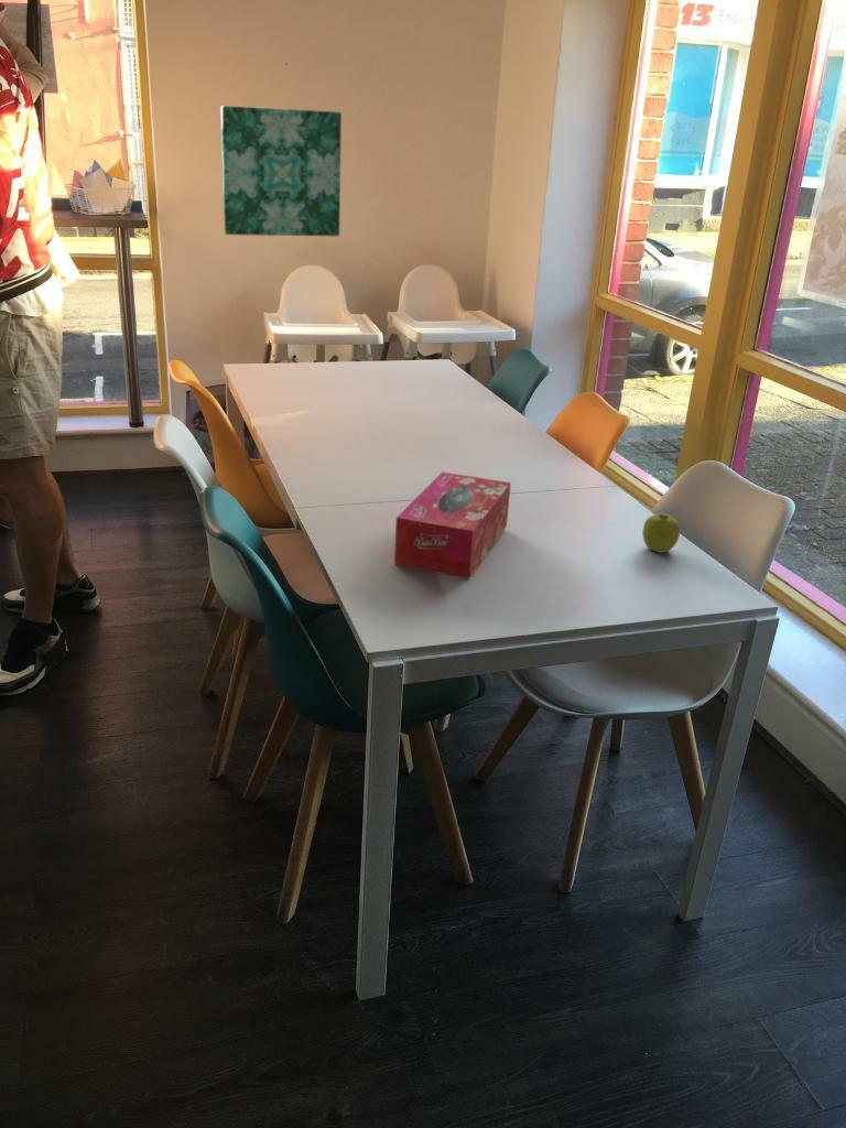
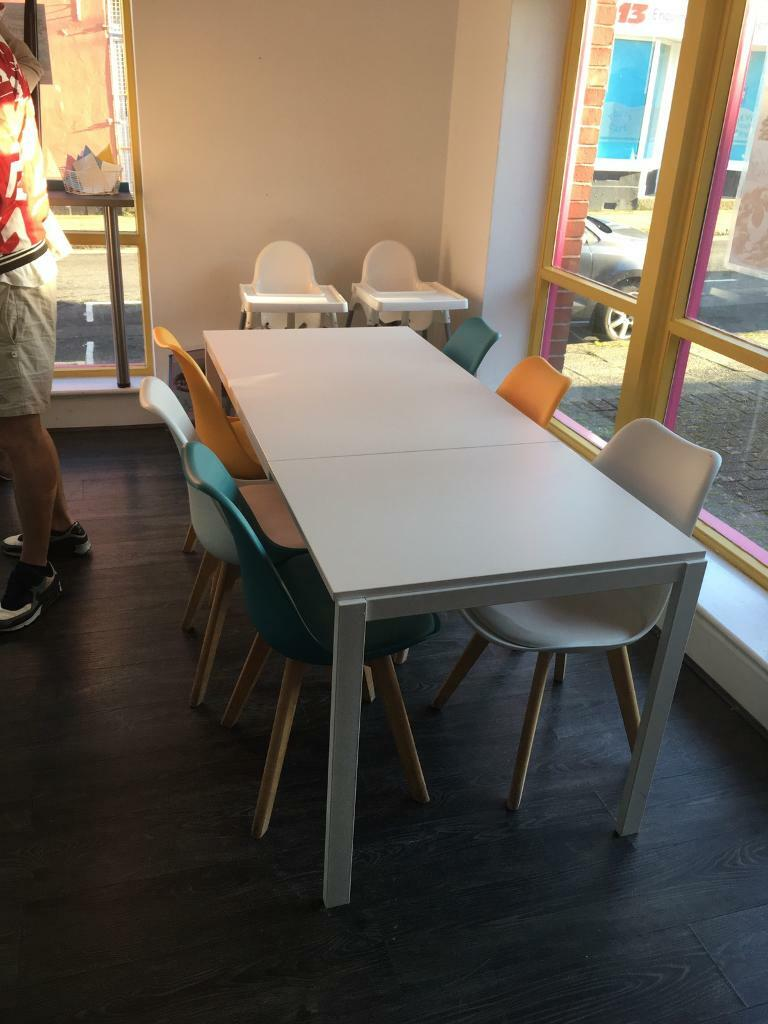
- fruit [641,512,681,553]
- wall art [219,105,343,237]
- tissue box [393,470,512,581]
